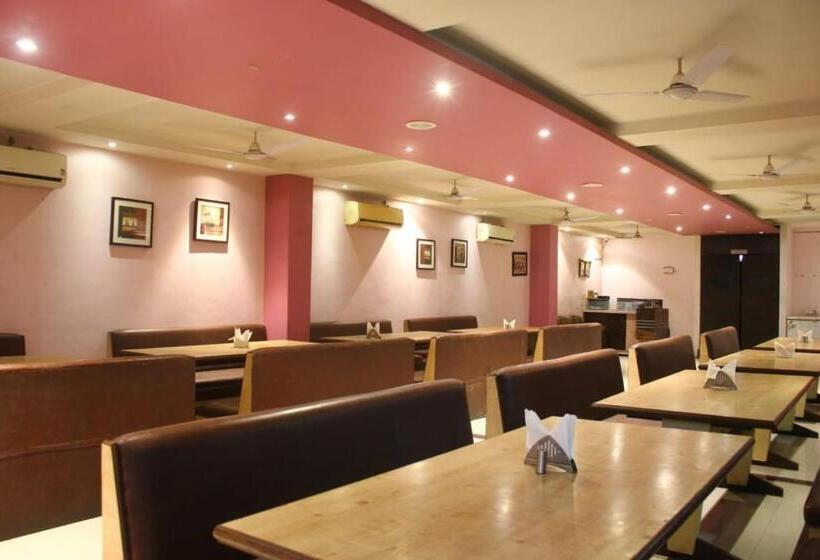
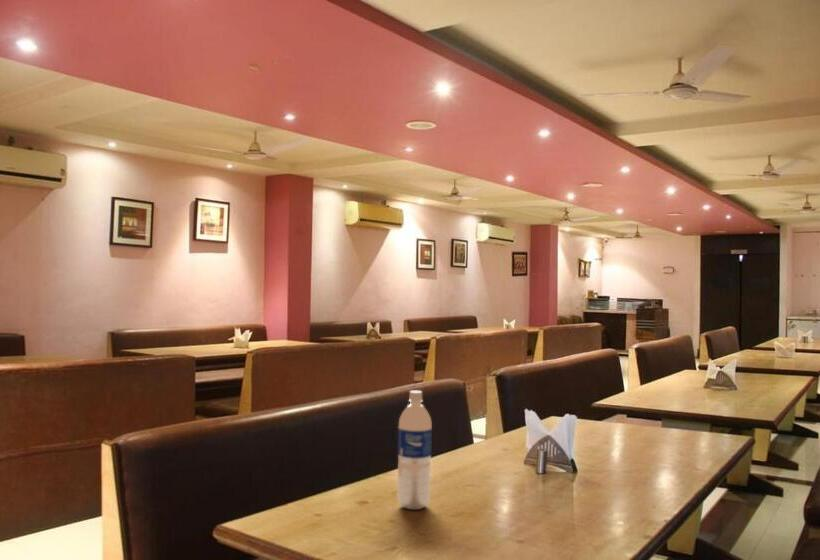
+ water bottle [397,389,433,511]
